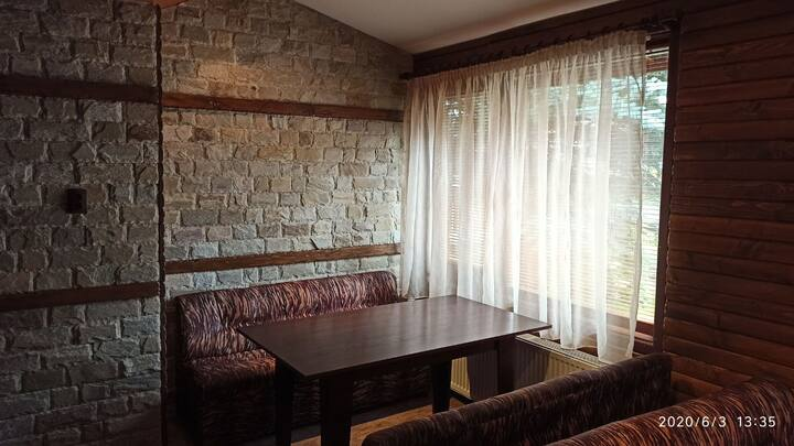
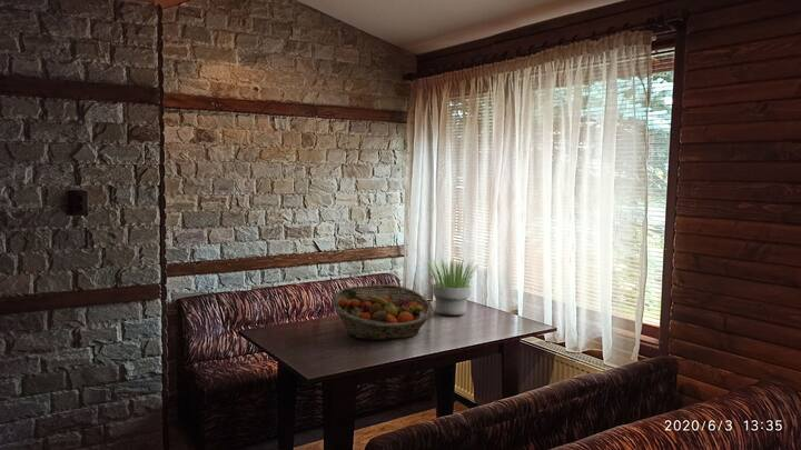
+ fruit basket [332,283,434,341]
+ potted plant [422,257,478,317]
